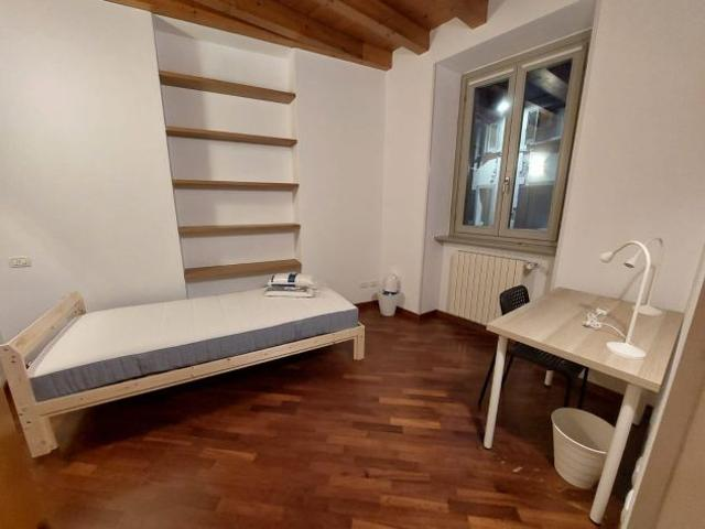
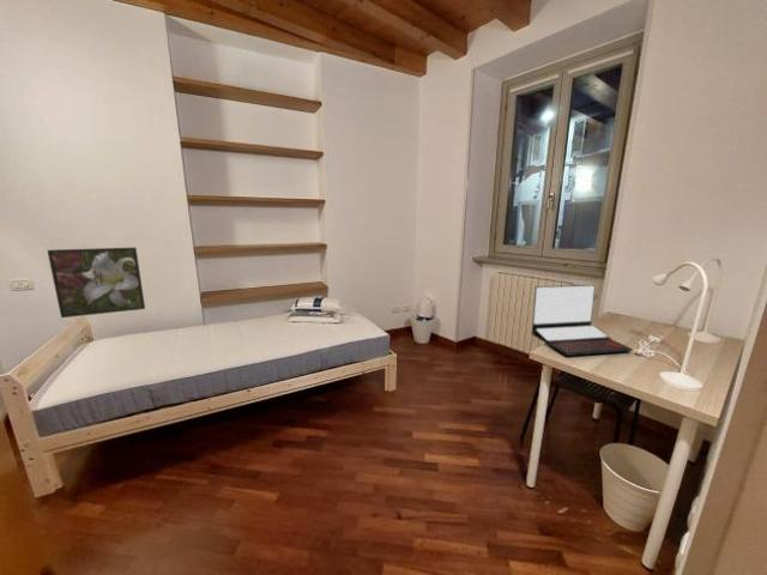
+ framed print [46,247,146,319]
+ laptop [531,284,634,357]
